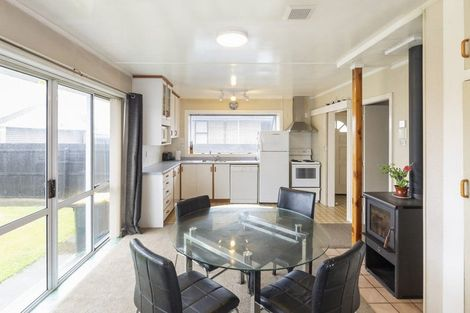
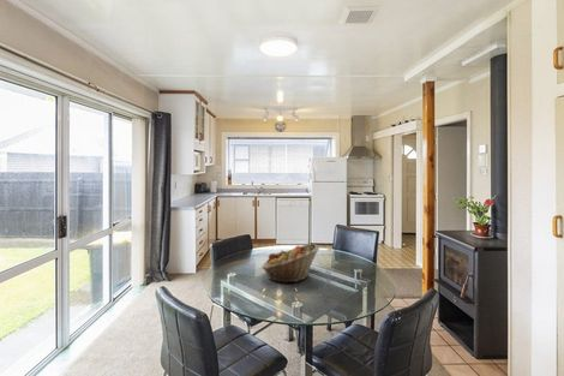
+ fruit basket [260,243,320,285]
